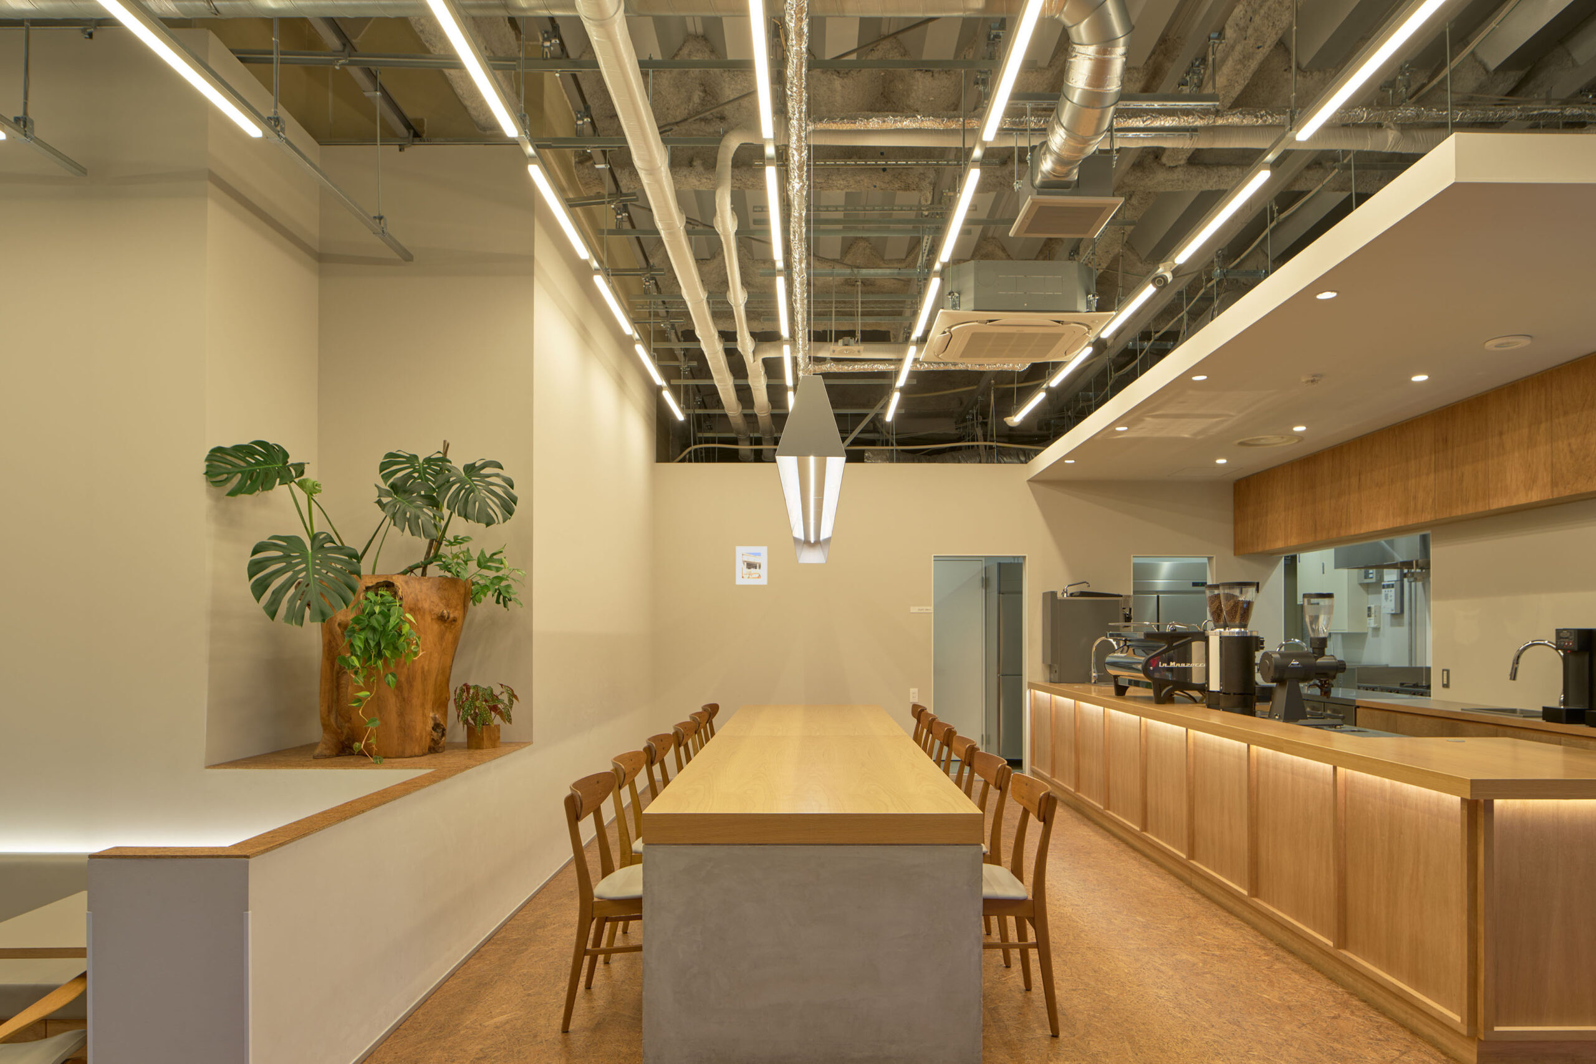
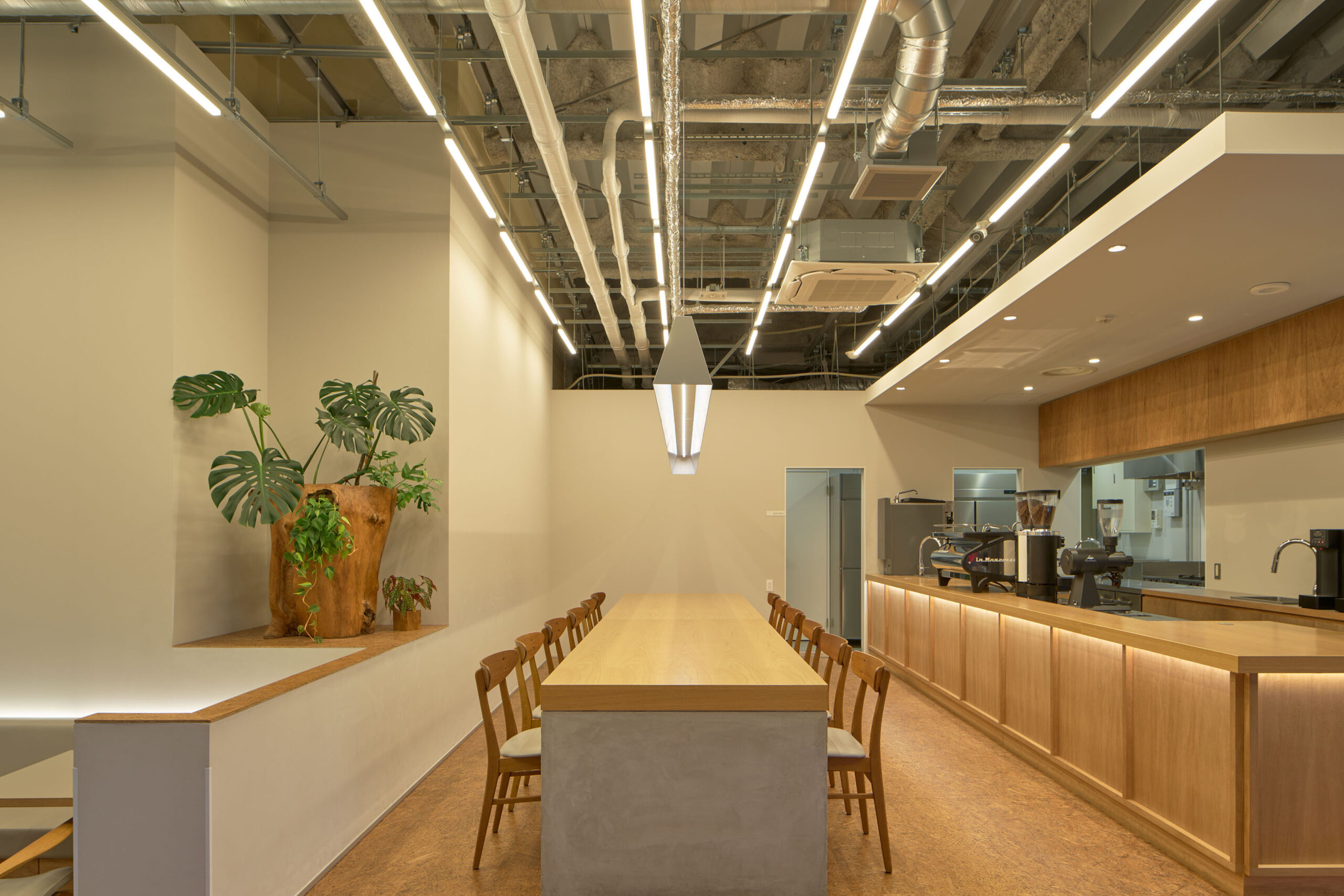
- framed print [735,546,768,585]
